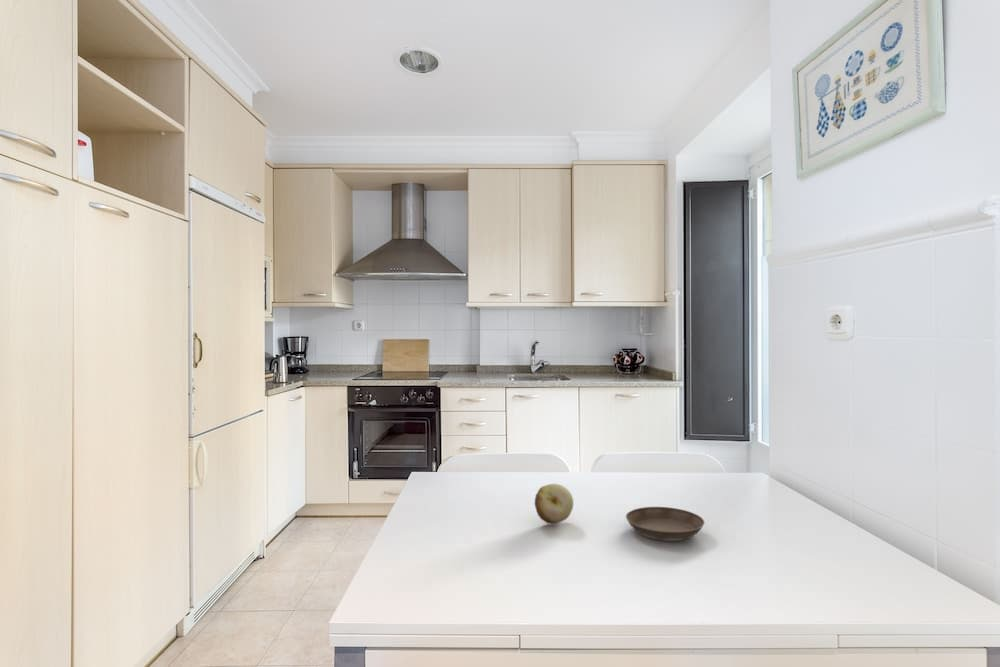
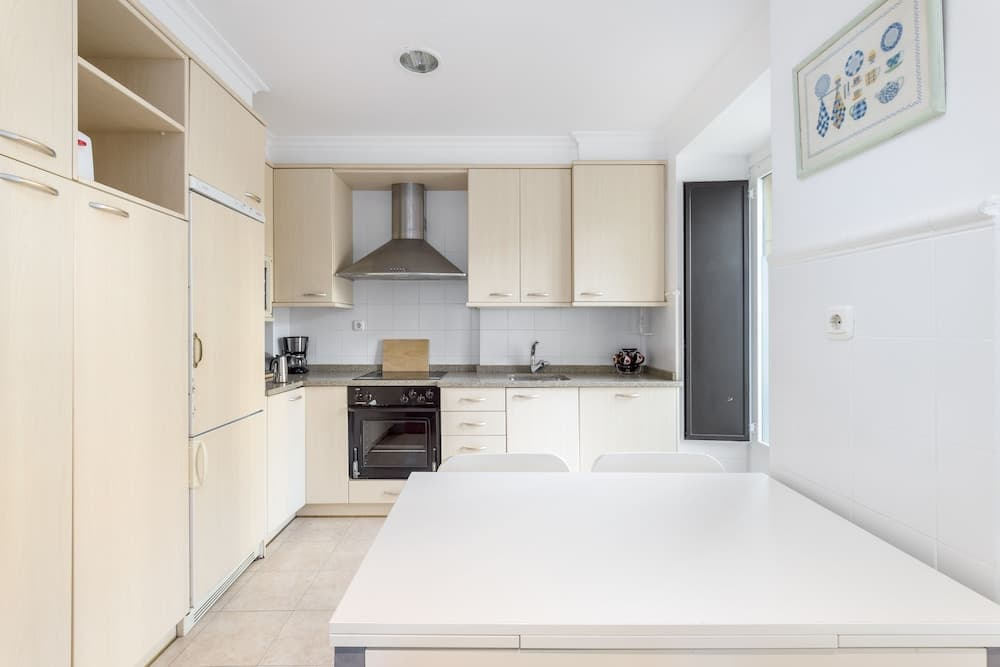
- saucer [625,506,705,542]
- fruit [534,483,574,525]
